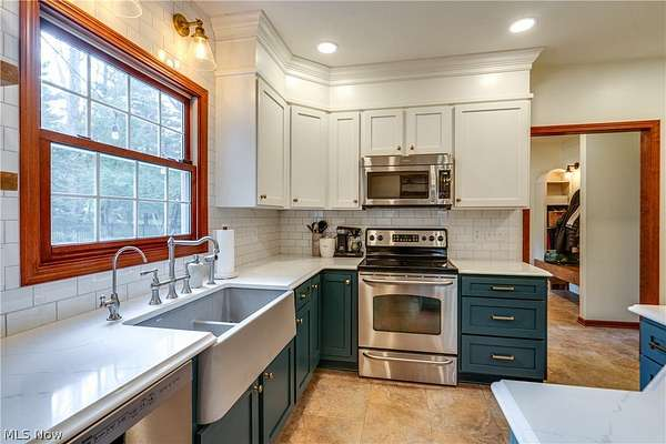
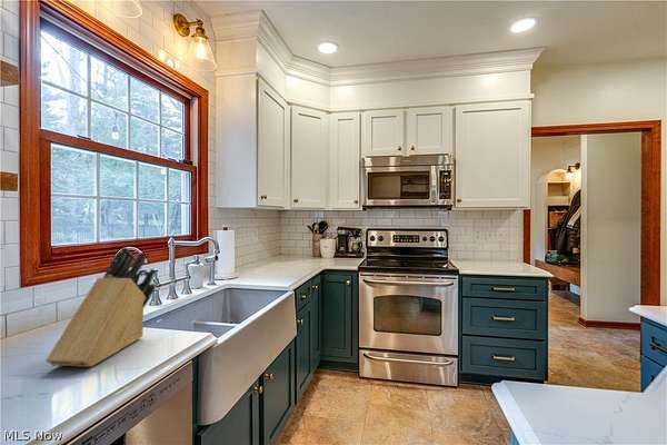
+ knife block [44,246,158,367]
